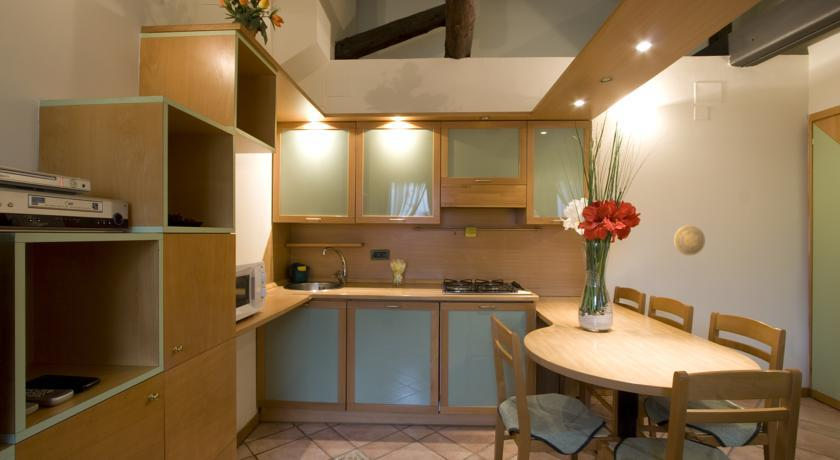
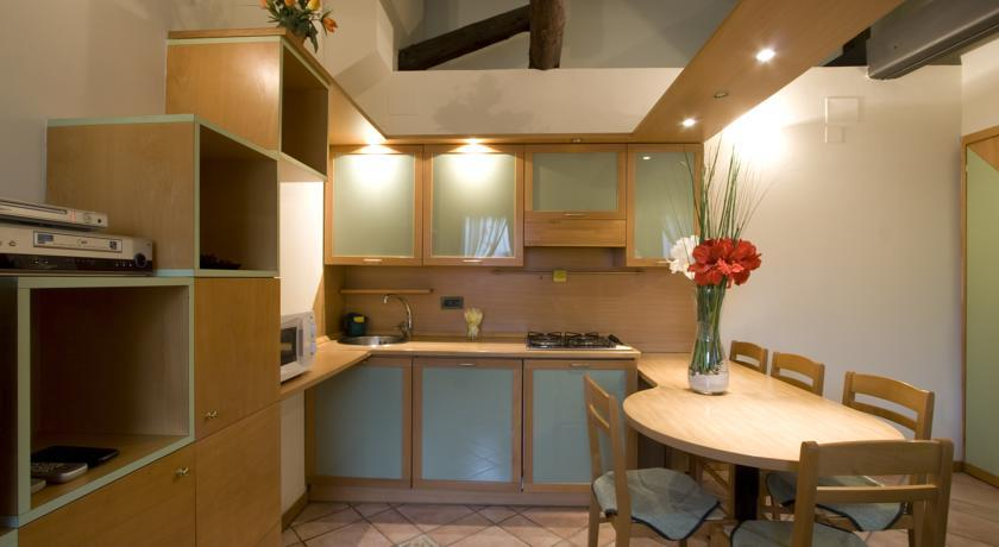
- decorative plate [673,224,706,256]
